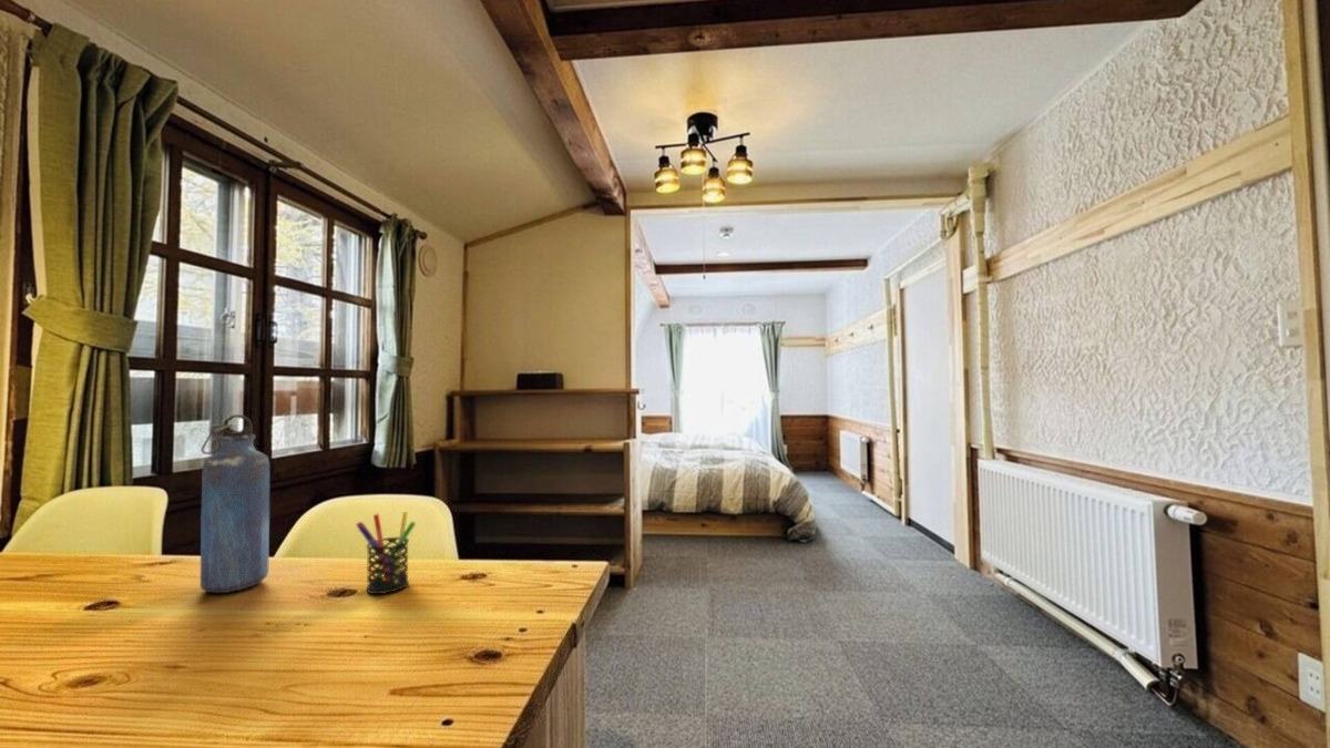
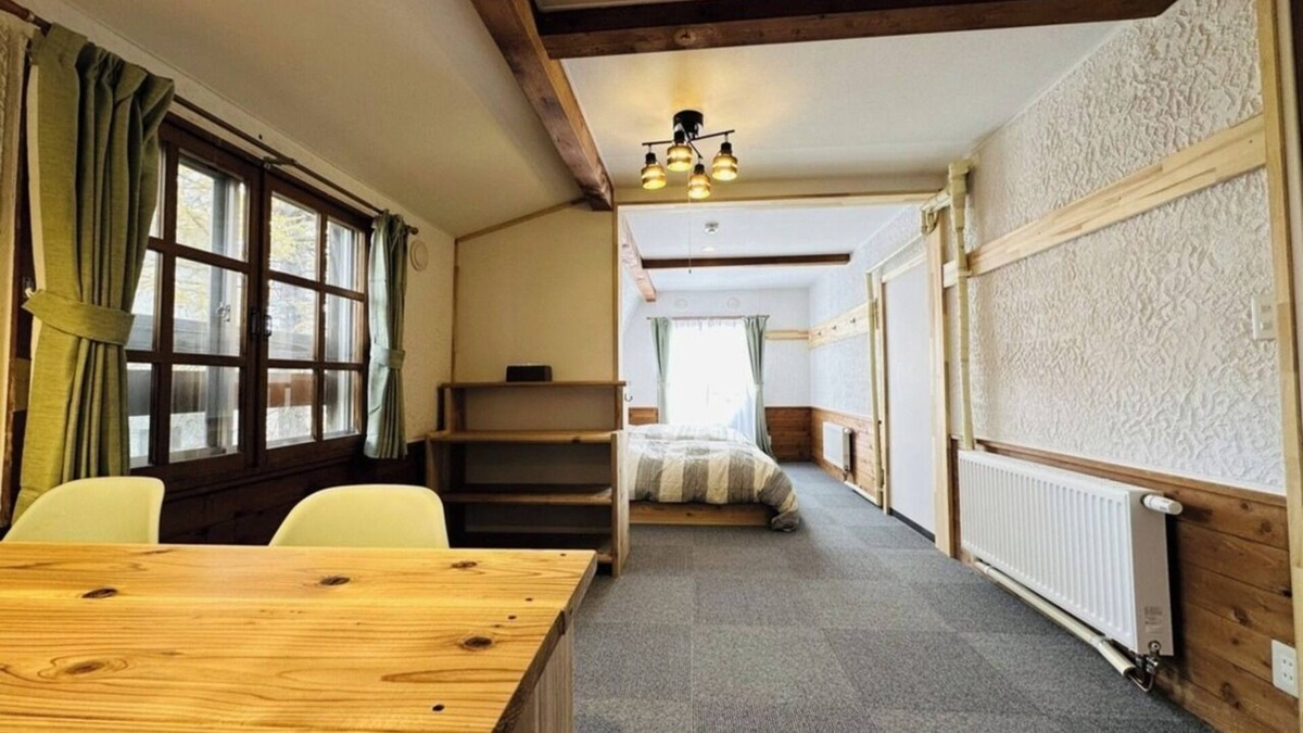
- water bottle [200,413,270,594]
- pen holder [355,511,417,595]
